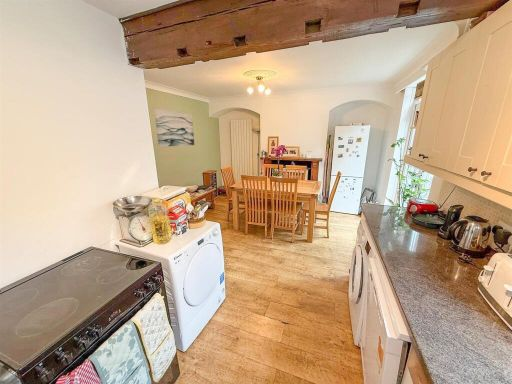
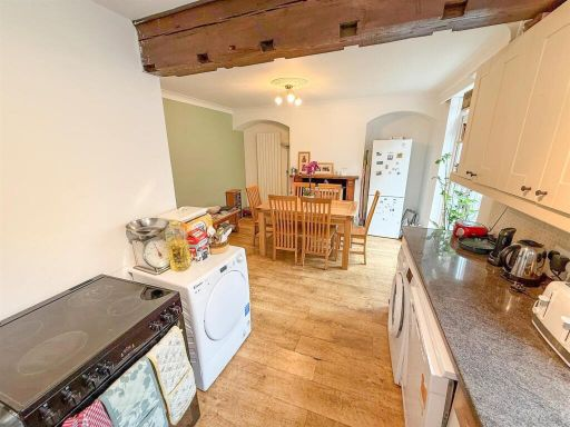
- wall art [153,108,195,148]
